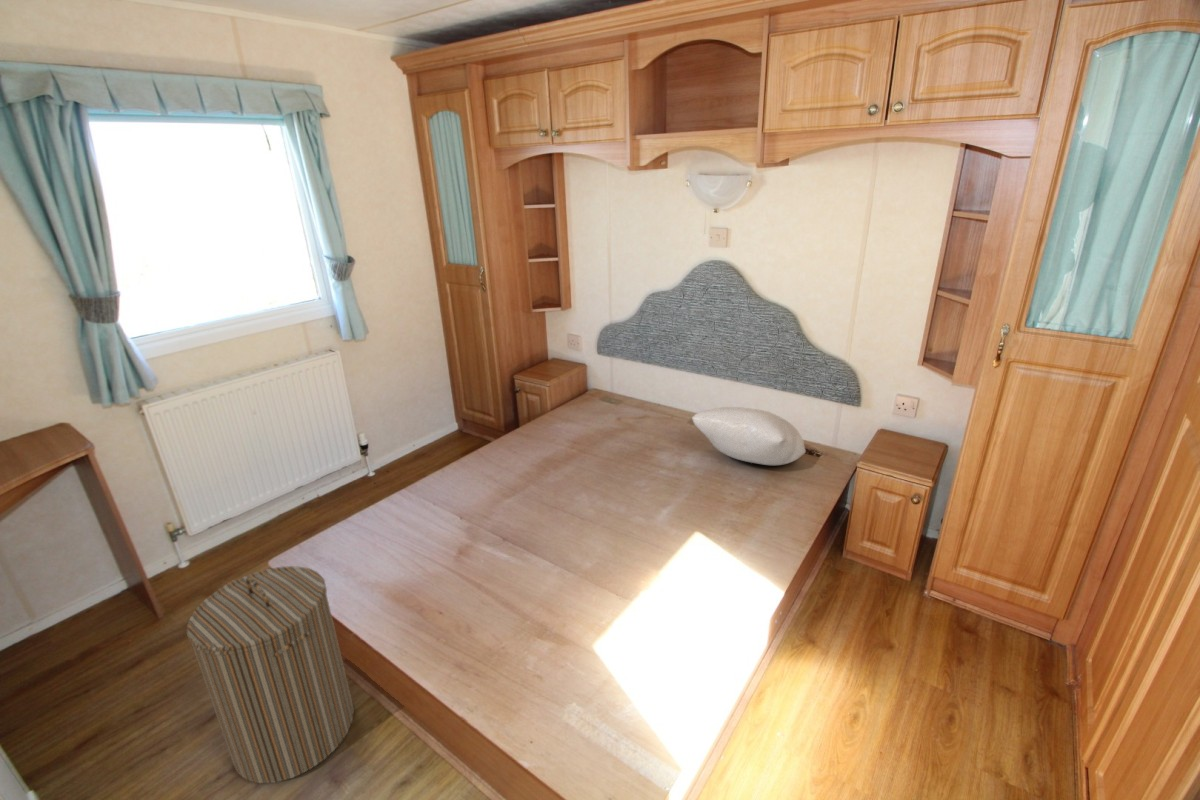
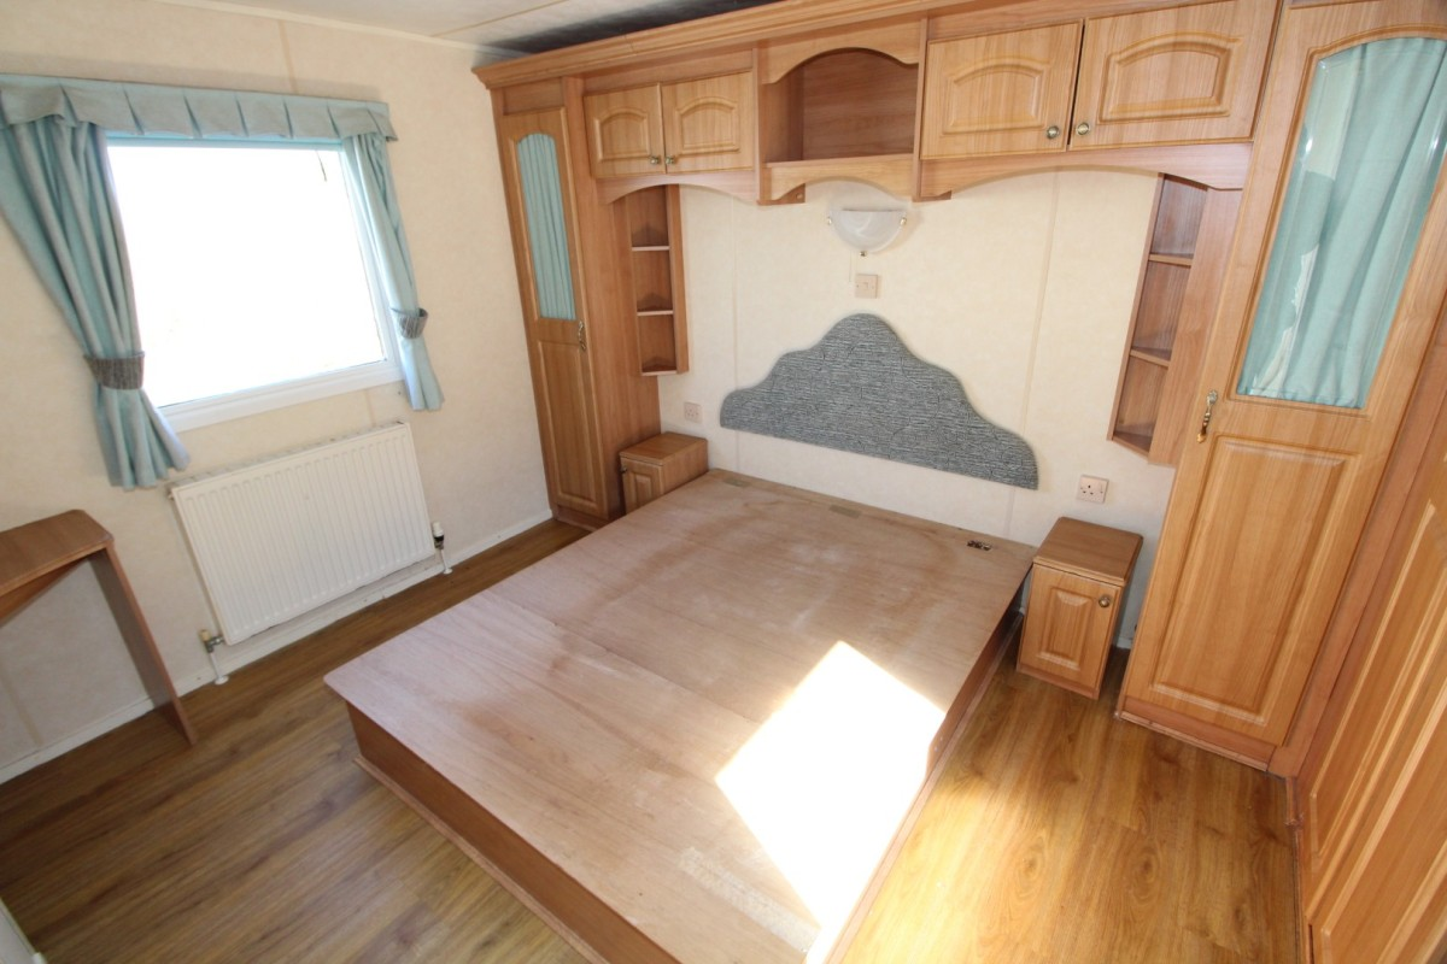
- pillow [691,406,807,466]
- laundry hamper [186,565,355,784]
